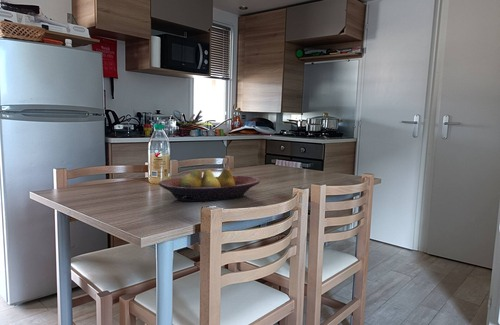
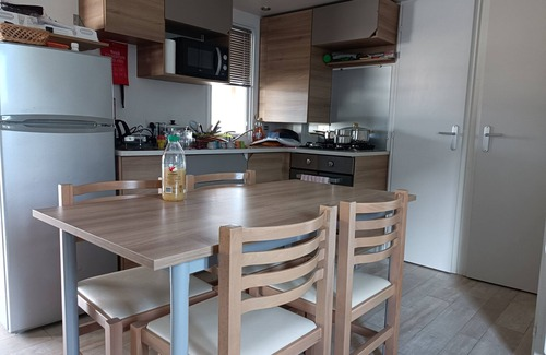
- fruit bowl [158,167,261,203]
